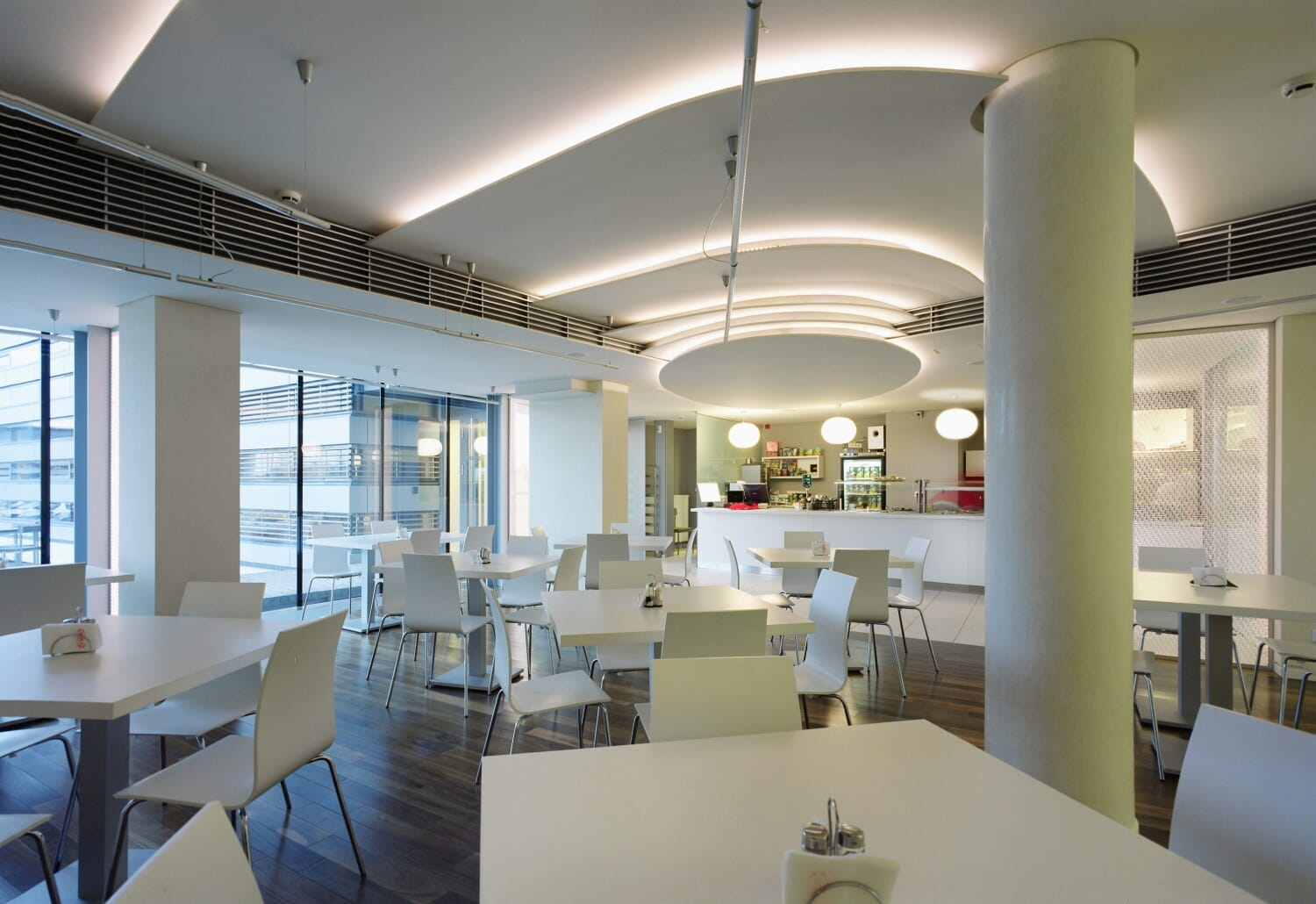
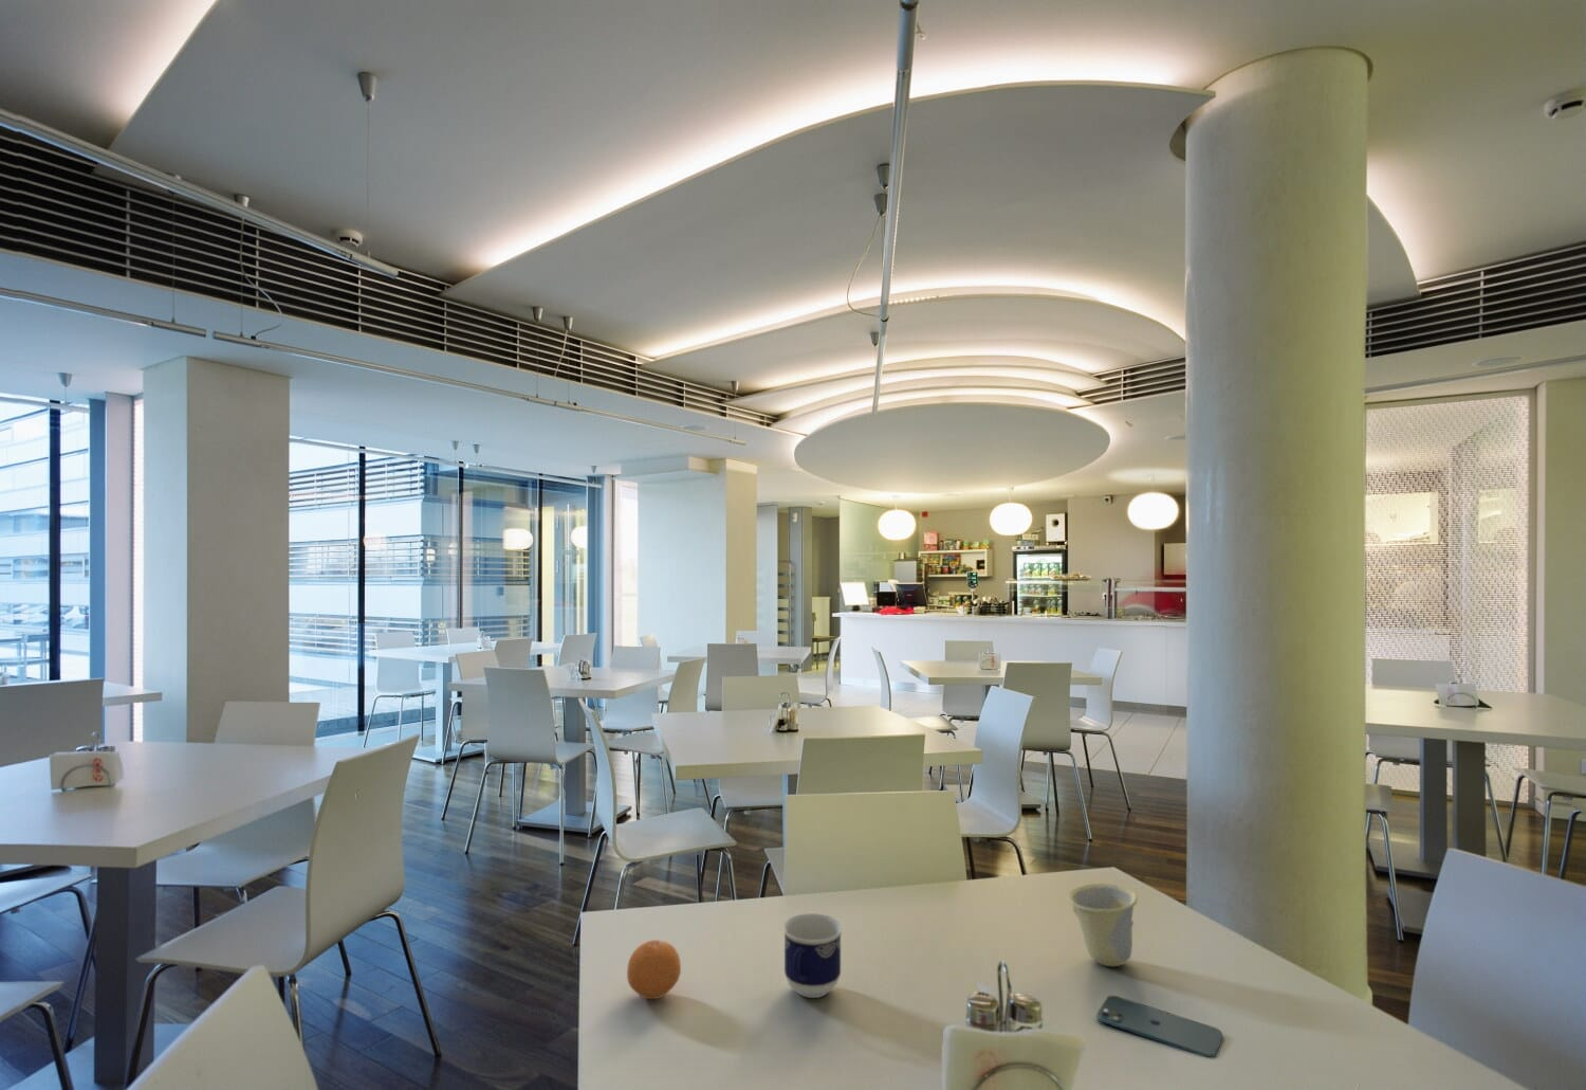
+ cup [1065,883,1139,967]
+ fruit [625,938,682,1000]
+ cup [781,913,844,1000]
+ smartphone [1095,995,1223,1059]
